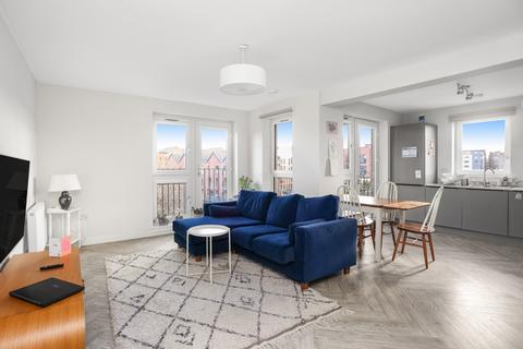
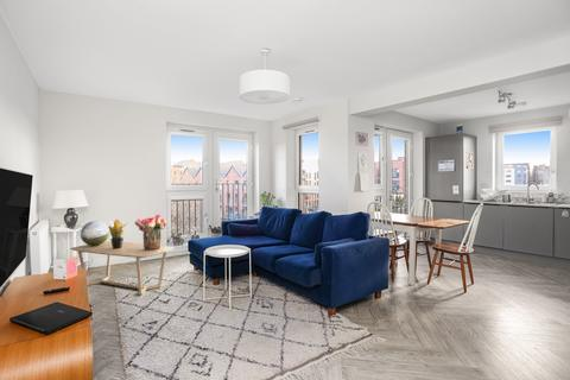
+ potted plant [107,218,129,249]
+ bouquet [134,213,167,249]
+ decorative sphere [80,220,110,246]
+ coffee table [69,240,176,296]
